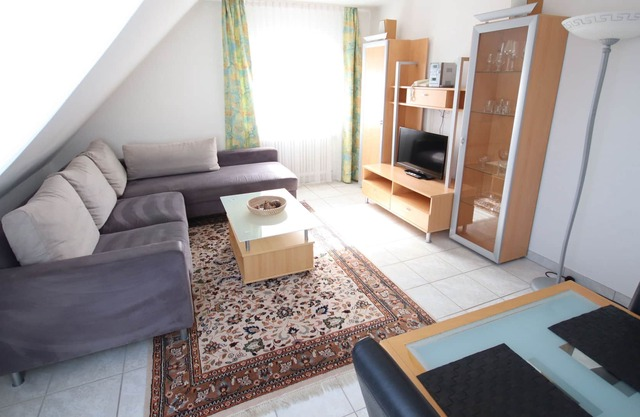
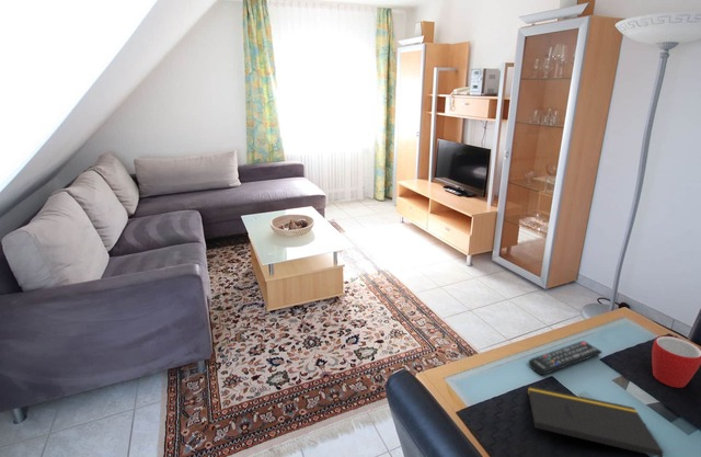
+ notepad [527,385,665,457]
+ mug [651,334,701,389]
+ remote control [527,340,604,376]
